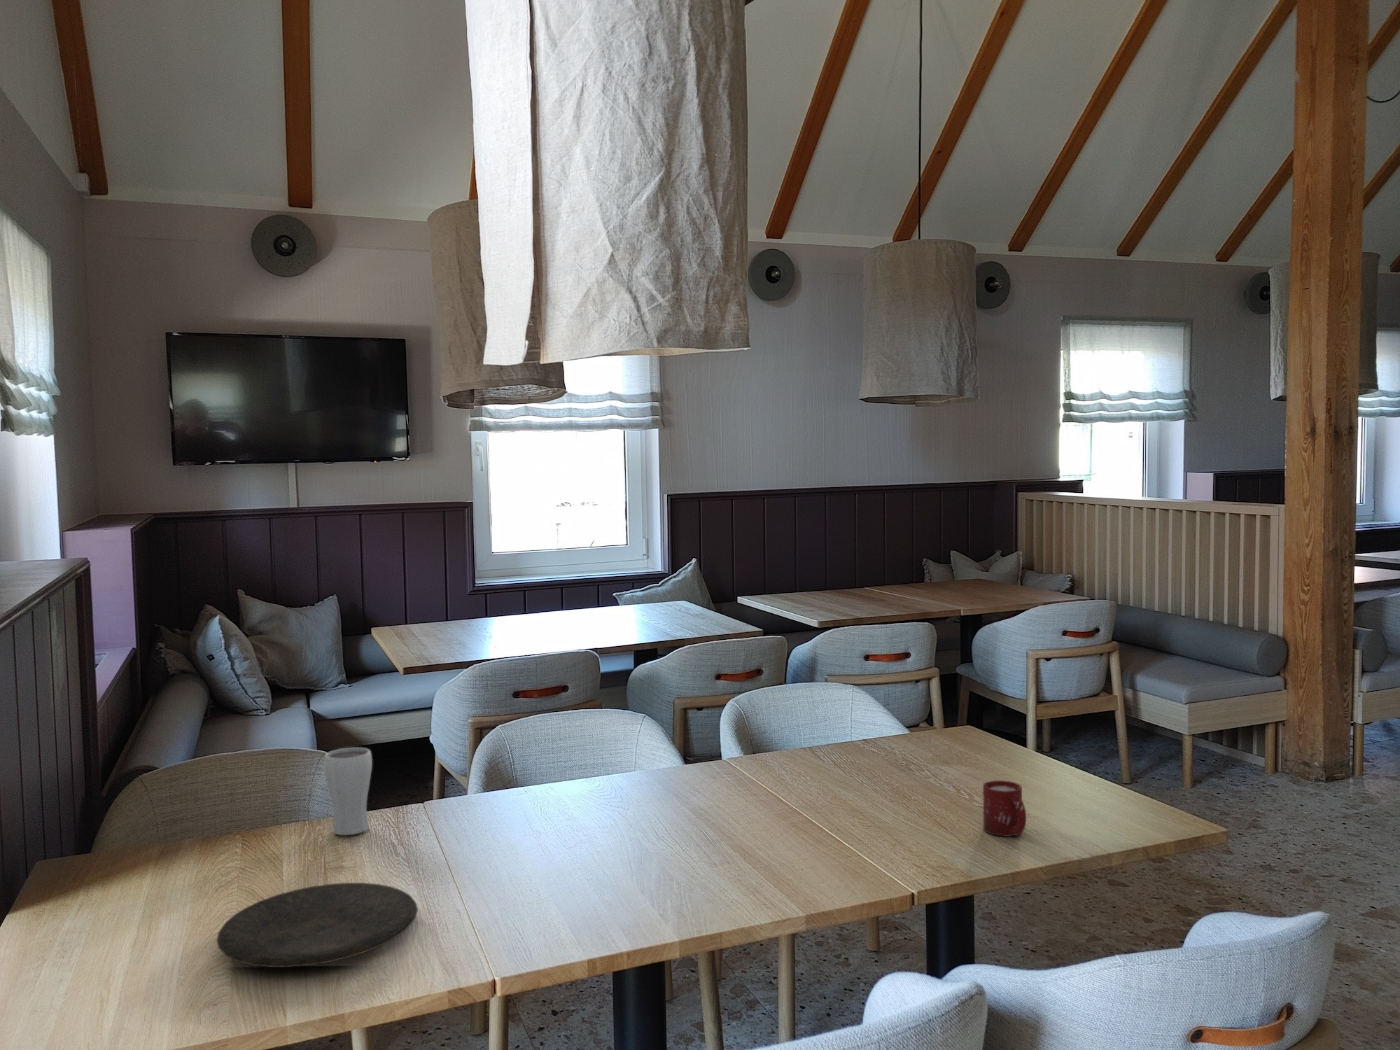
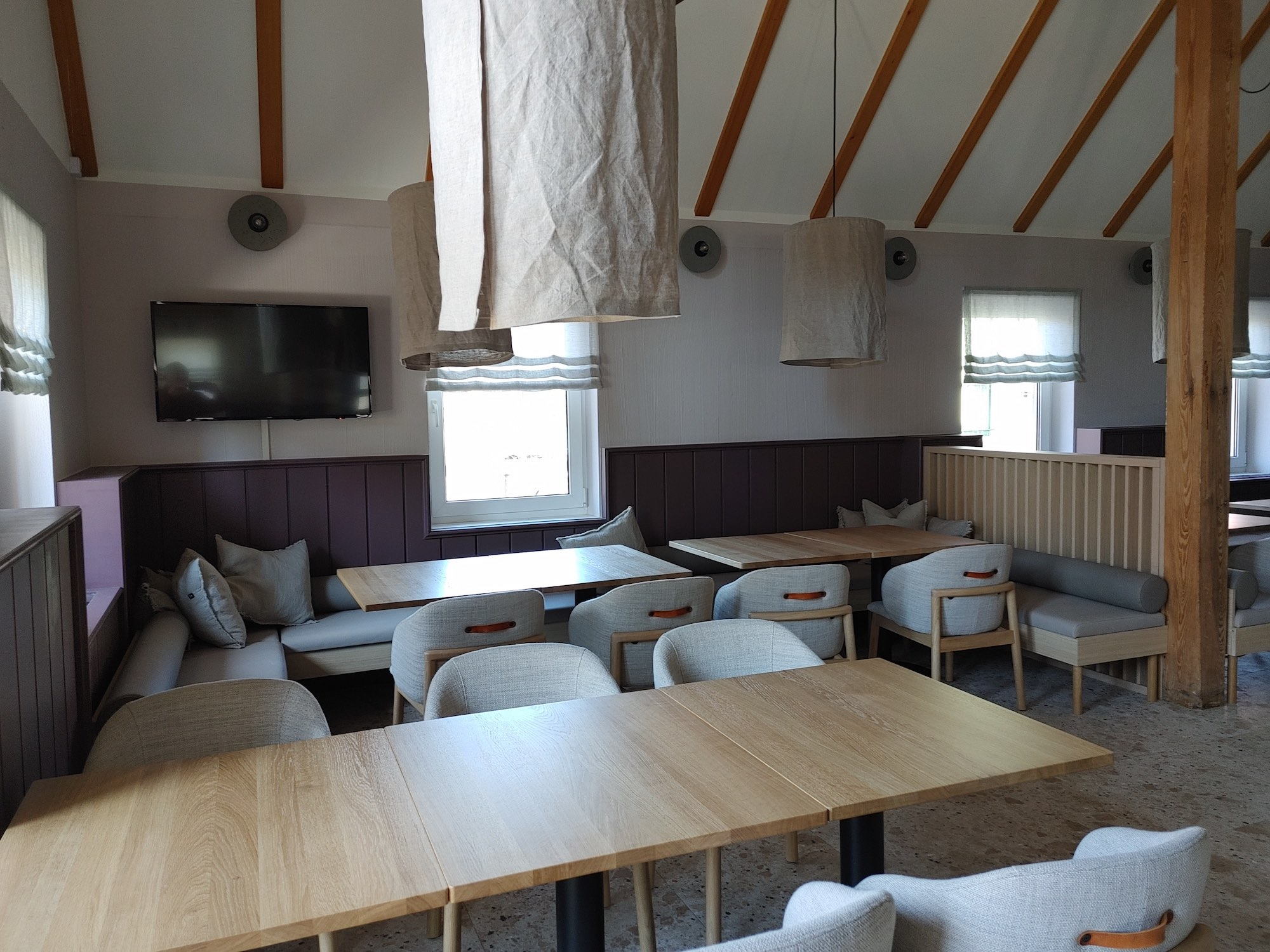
- drinking glass [323,747,373,836]
- cup [982,780,1027,837]
- plate [216,882,419,968]
